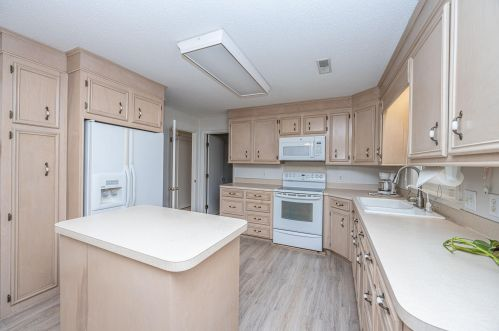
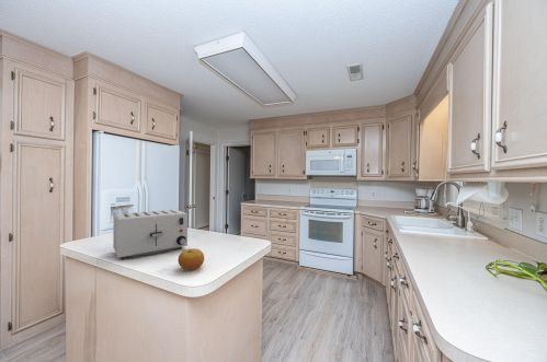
+ toaster [112,209,189,260]
+ fruit [176,247,205,271]
